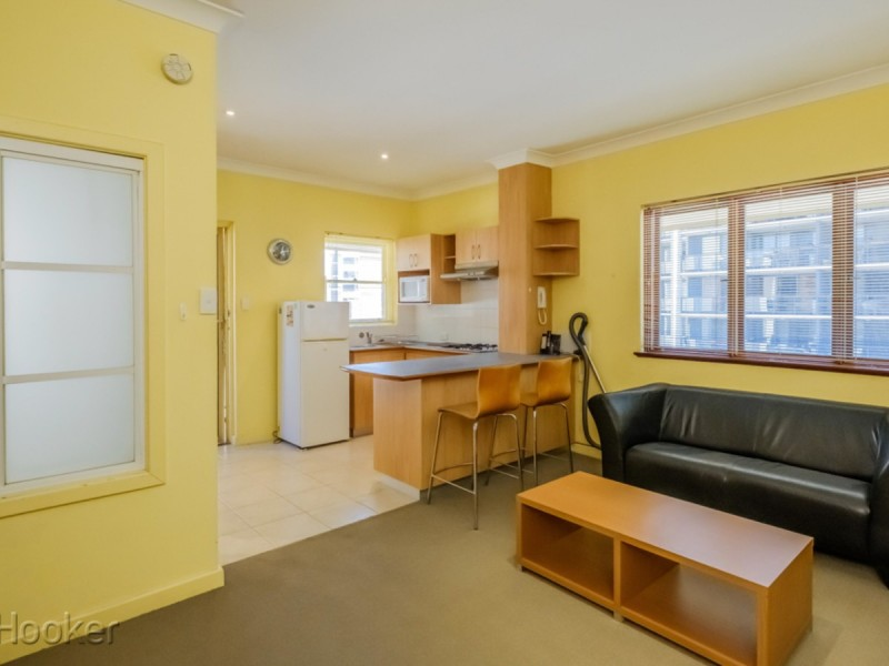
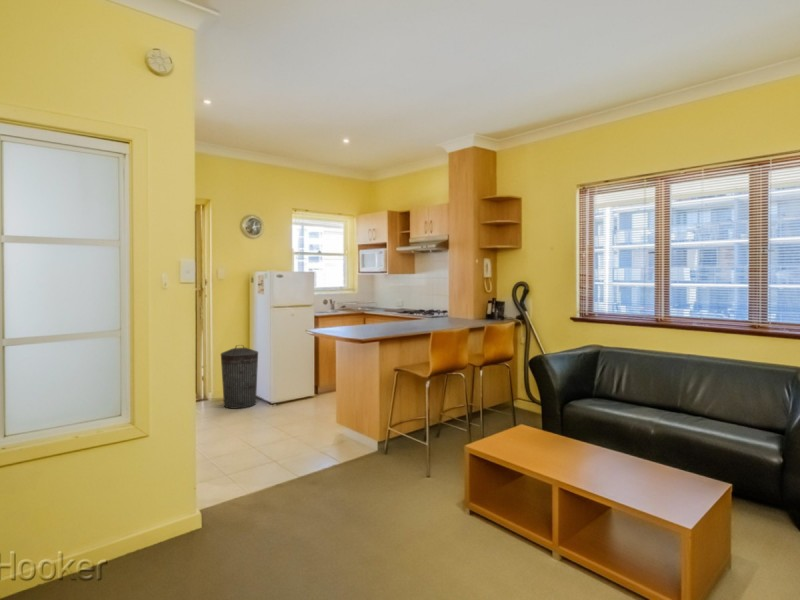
+ trash can [220,344,259,410]
